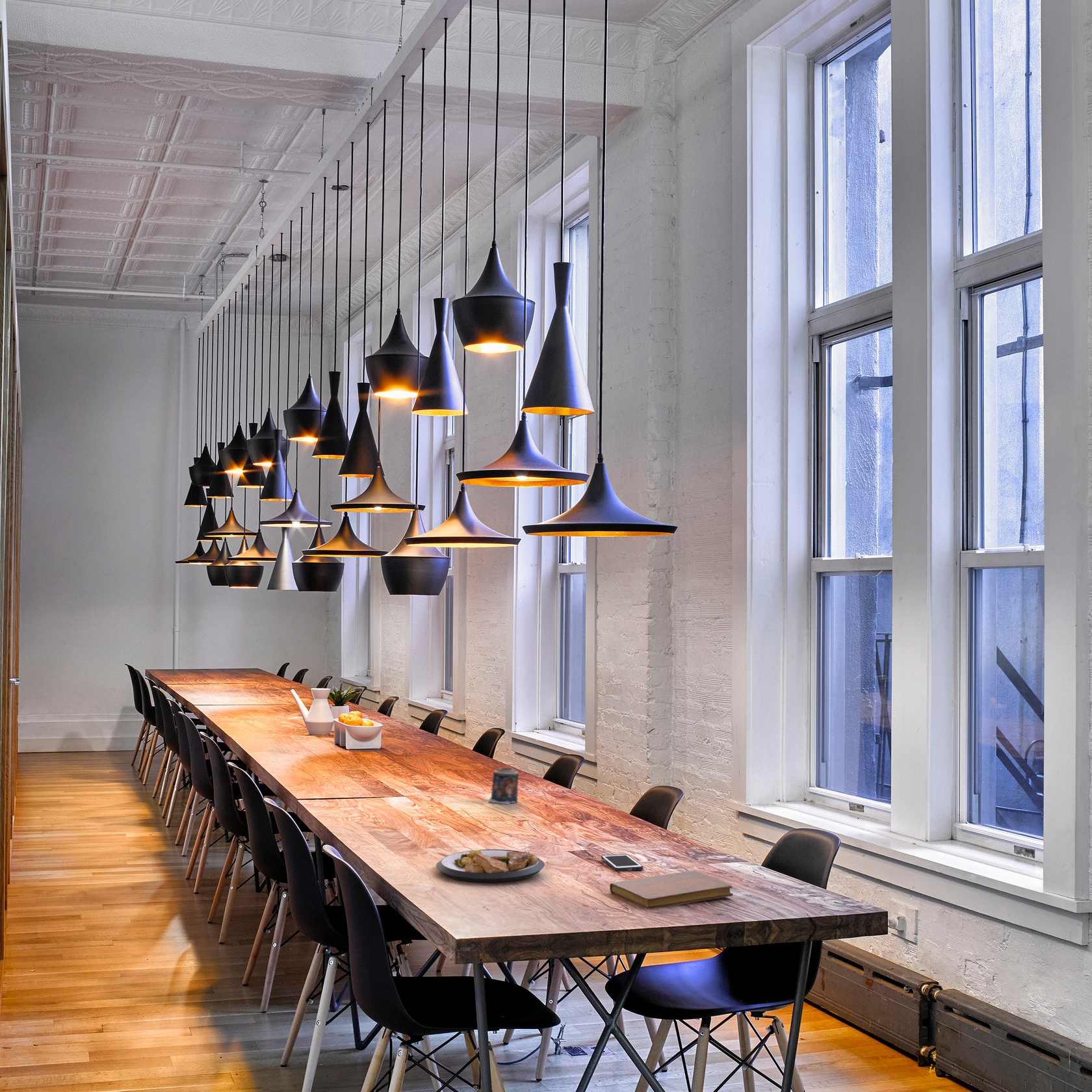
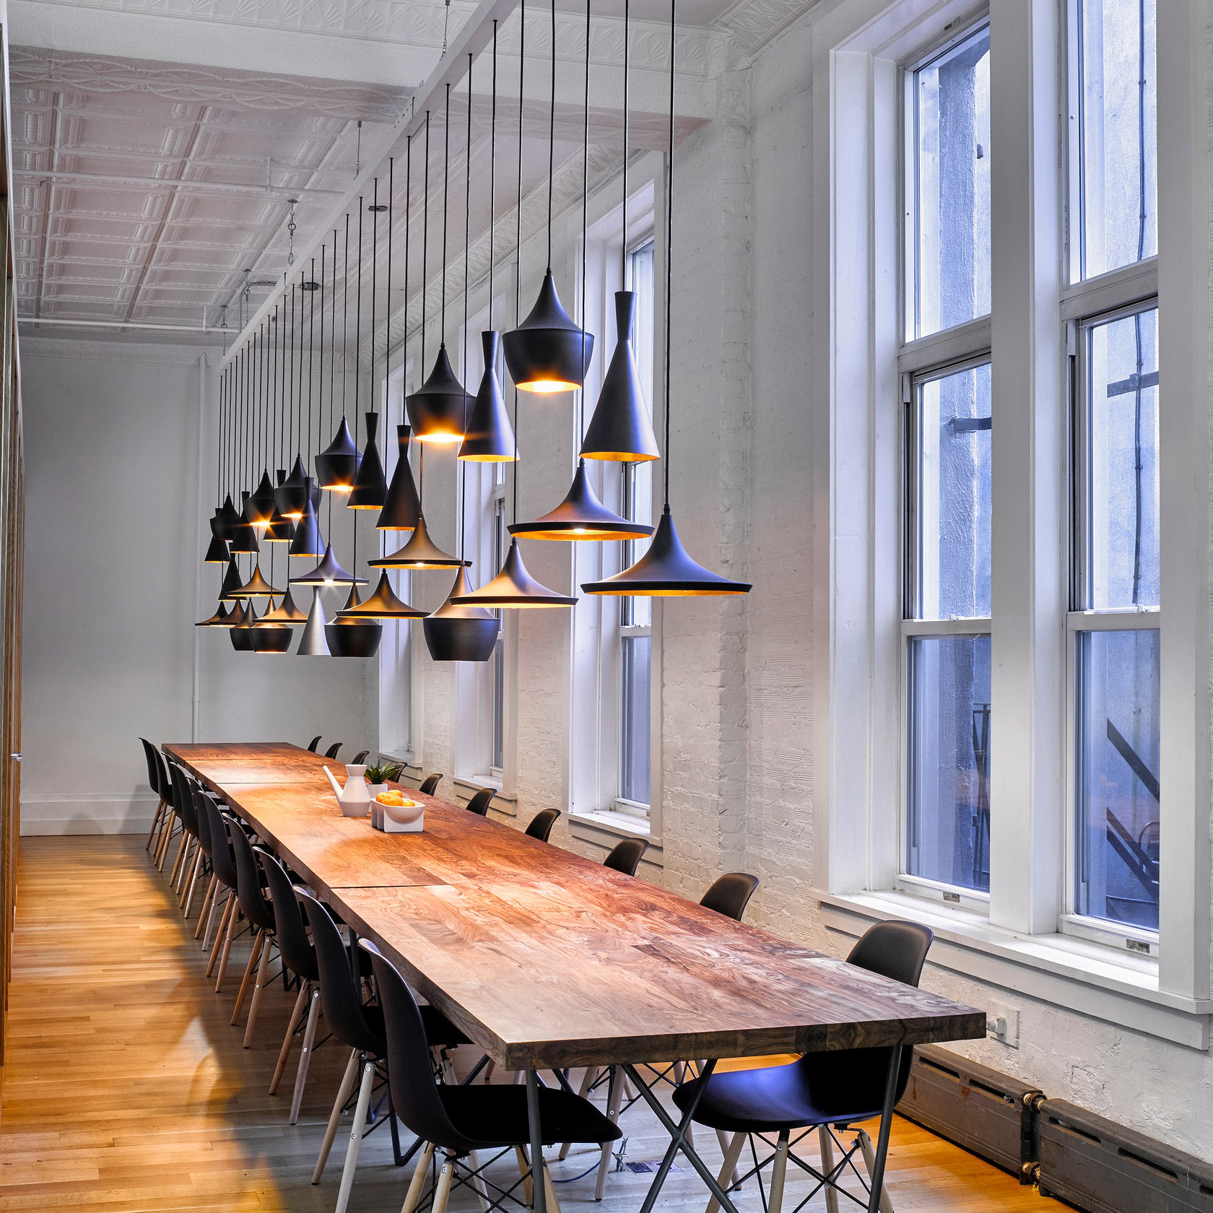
- notebook [609,870,733,909]
- candle [488,767,519,805]
- plate [435,849,545,884]
- cell phone [601,853,643,872]
